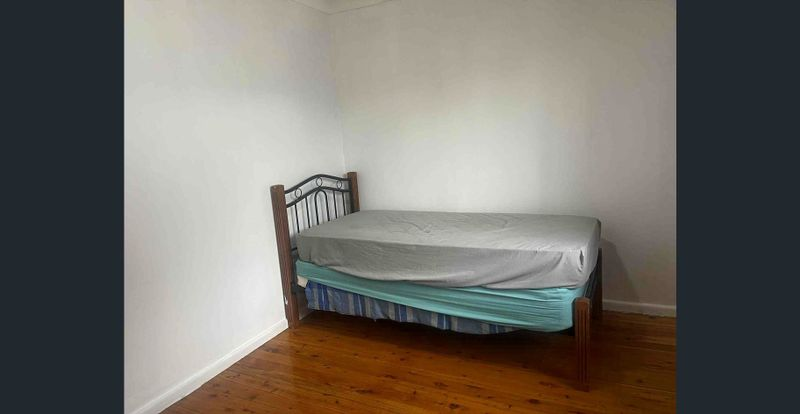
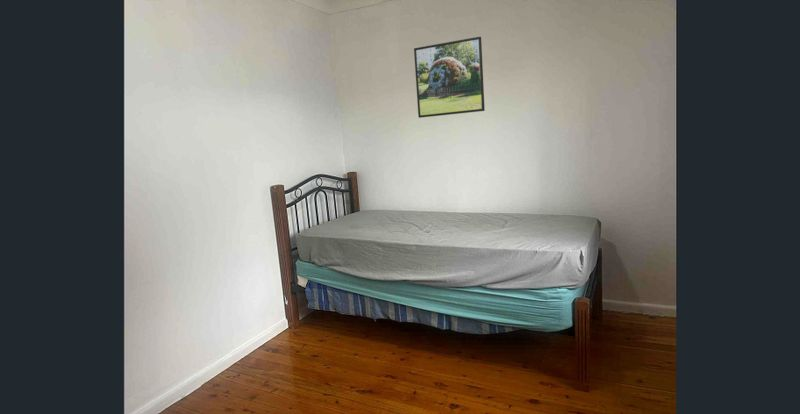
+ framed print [413,36,486,119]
